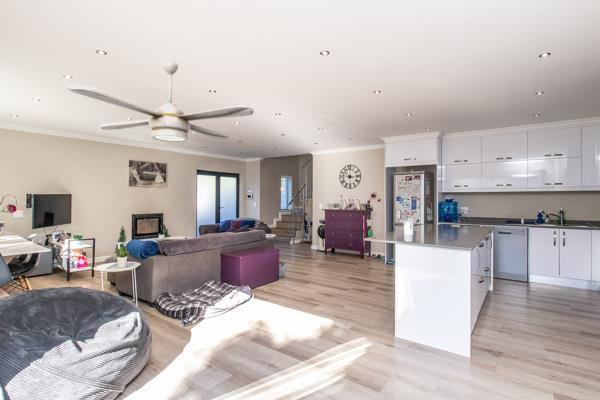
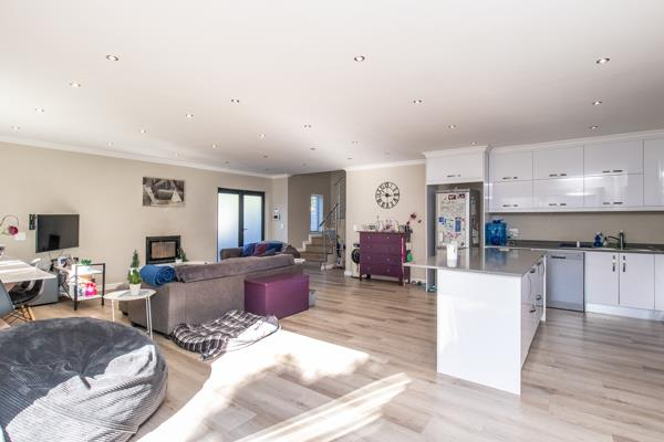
- ceiling fan [66,60,255,143]
